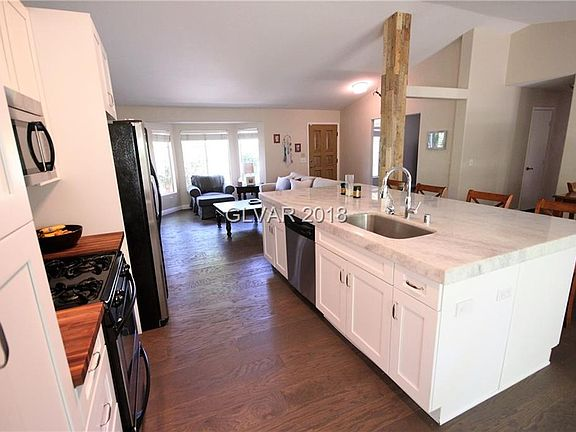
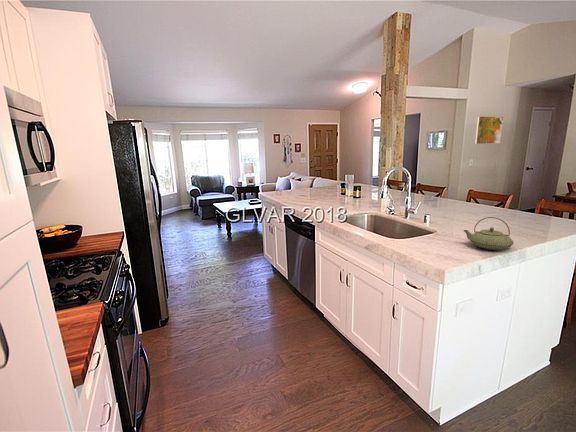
+ teapot [463,216,515,251]
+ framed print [474,115,504,145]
